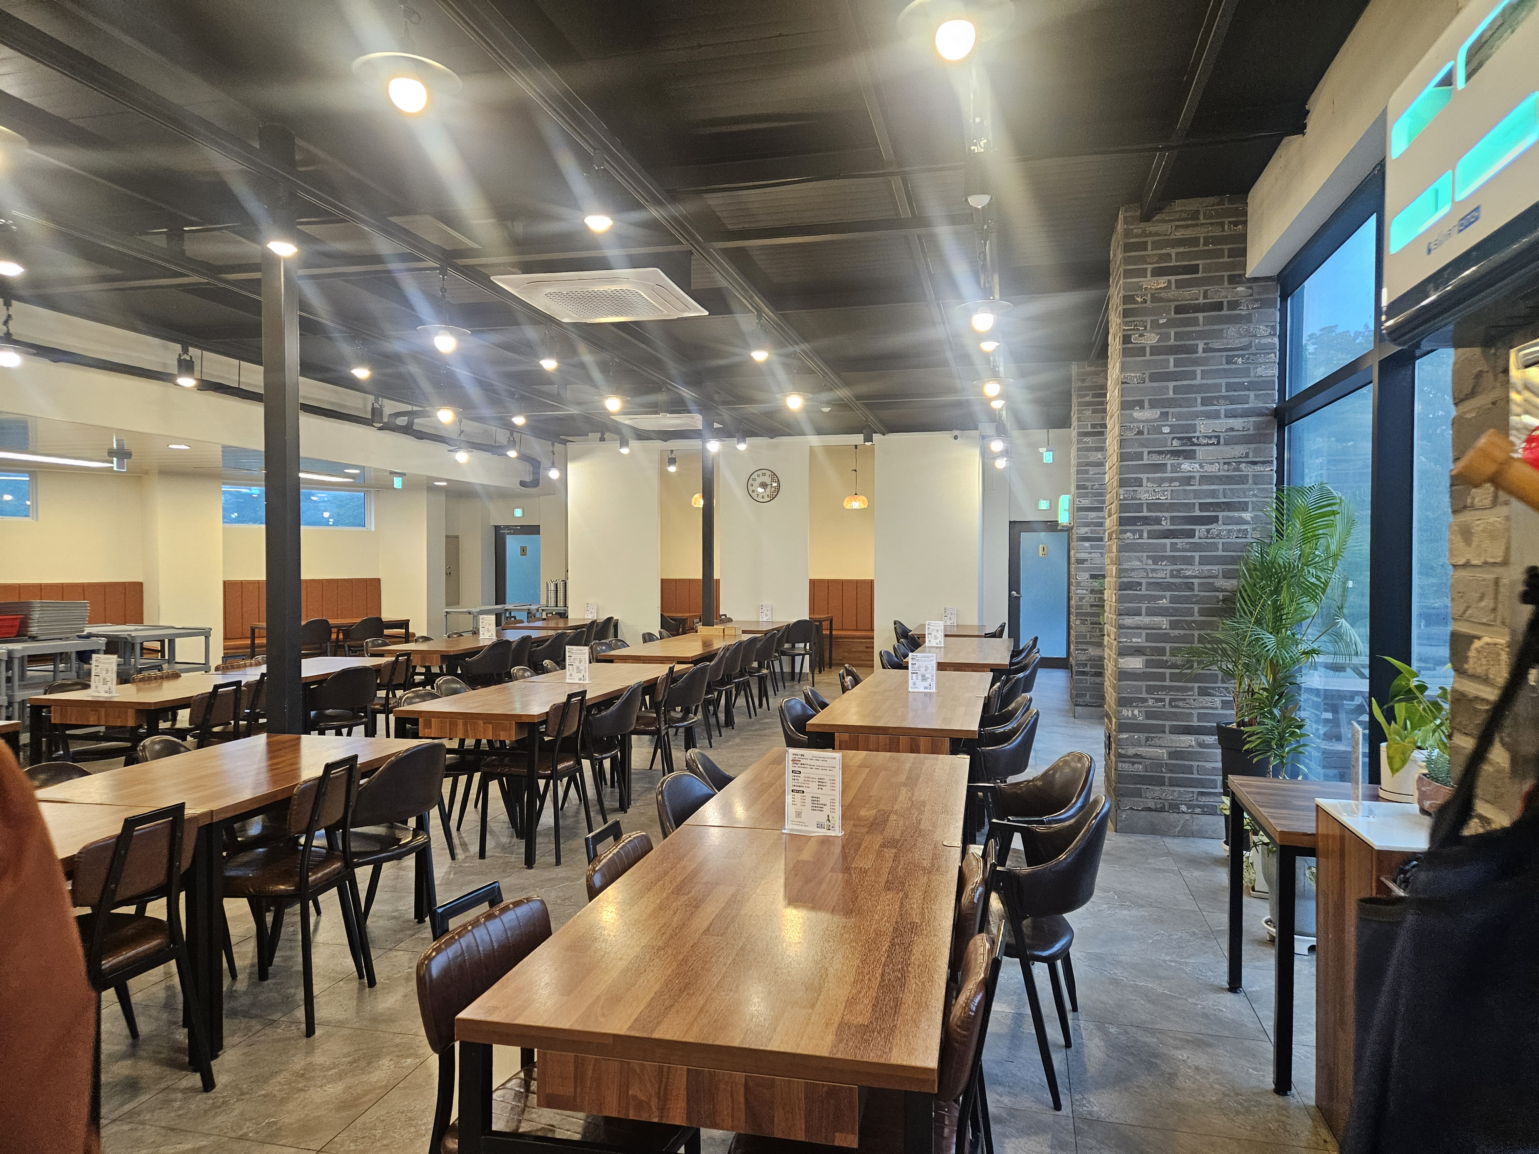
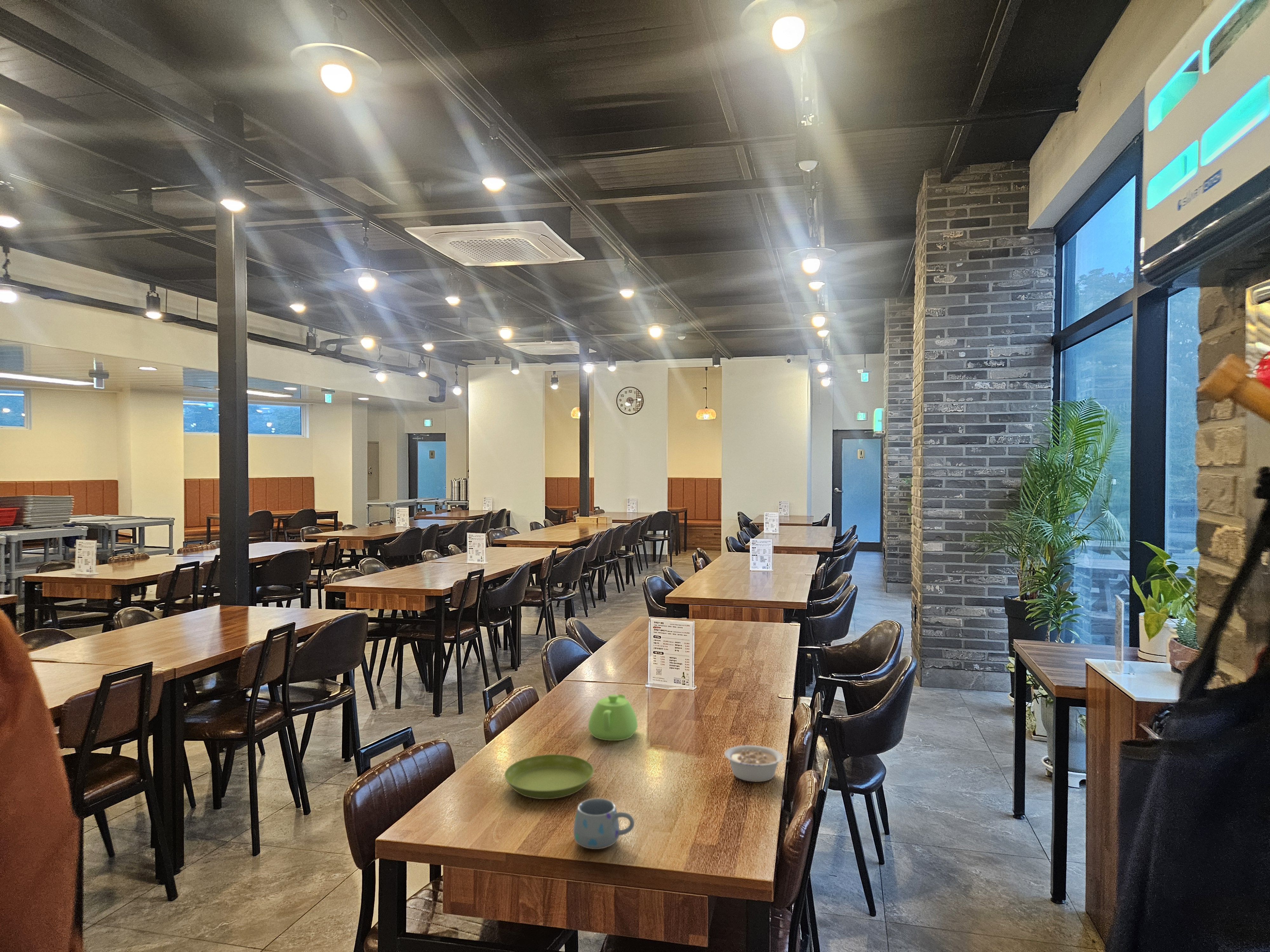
+ legume [724,745,790,782]
+ saucer [504,754,594,799]
+ teapot [588,694,638,741]
+ mug [573,798,635,850]
